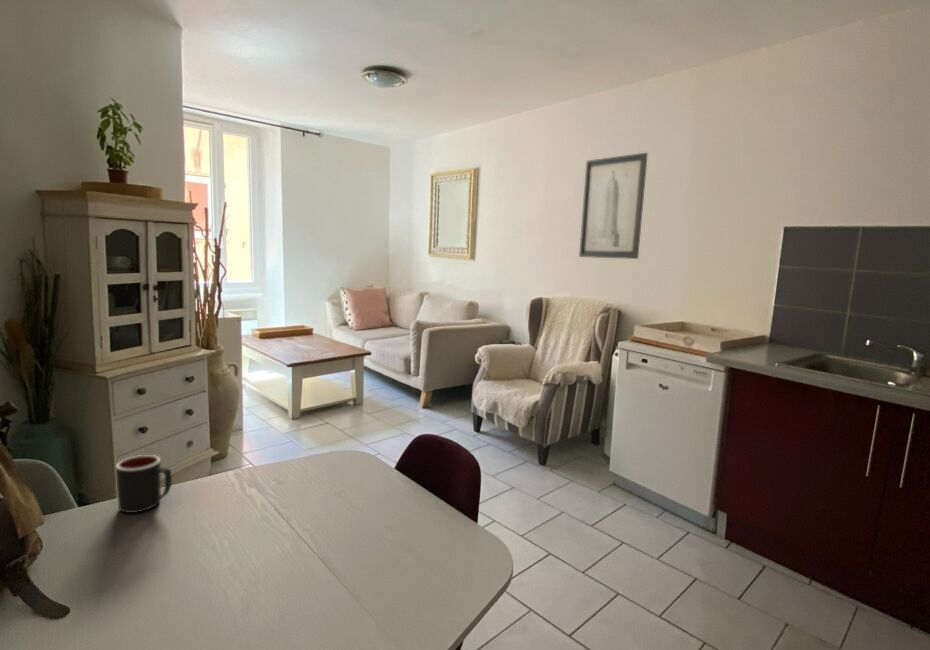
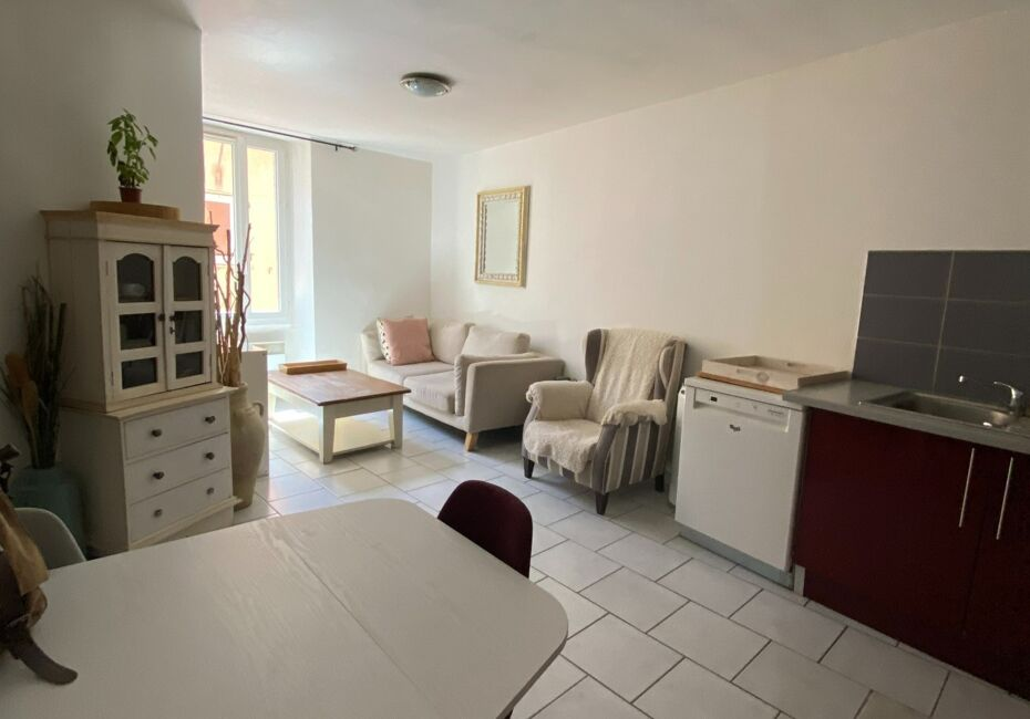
- mug [115,454,173,514]
- wall art [578,152,649,260]
